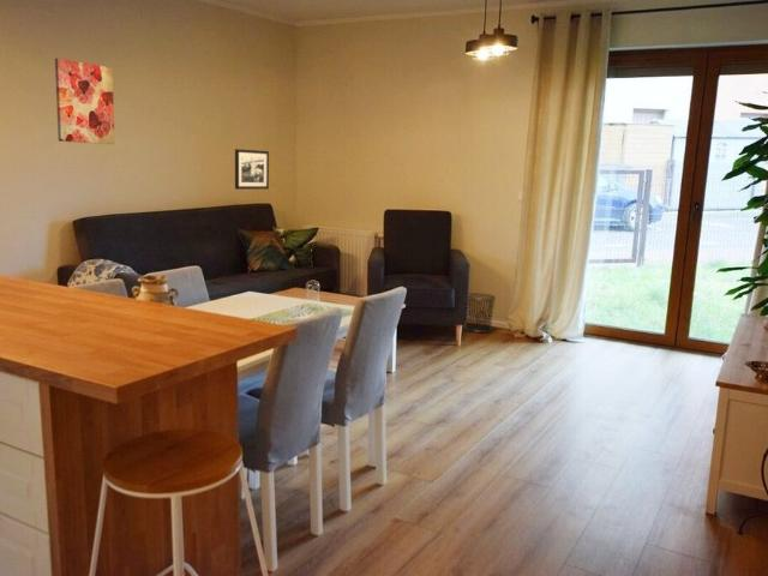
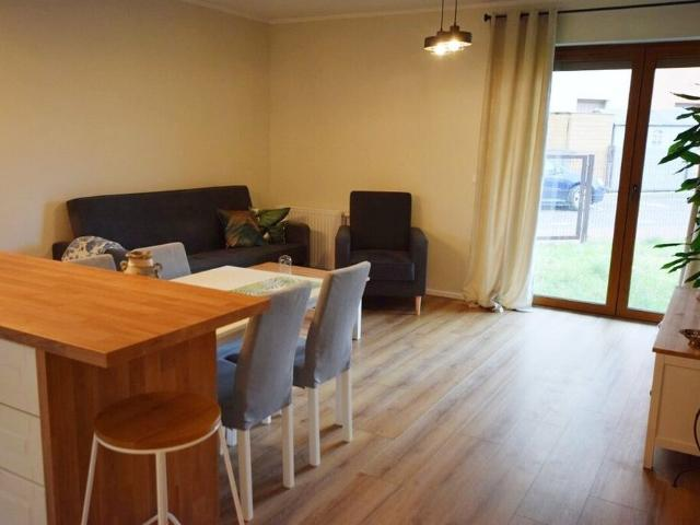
- picture frame [234,148,270,191]
- wall art [54,58,115,145]
- waste bin [463,292,497,334]
